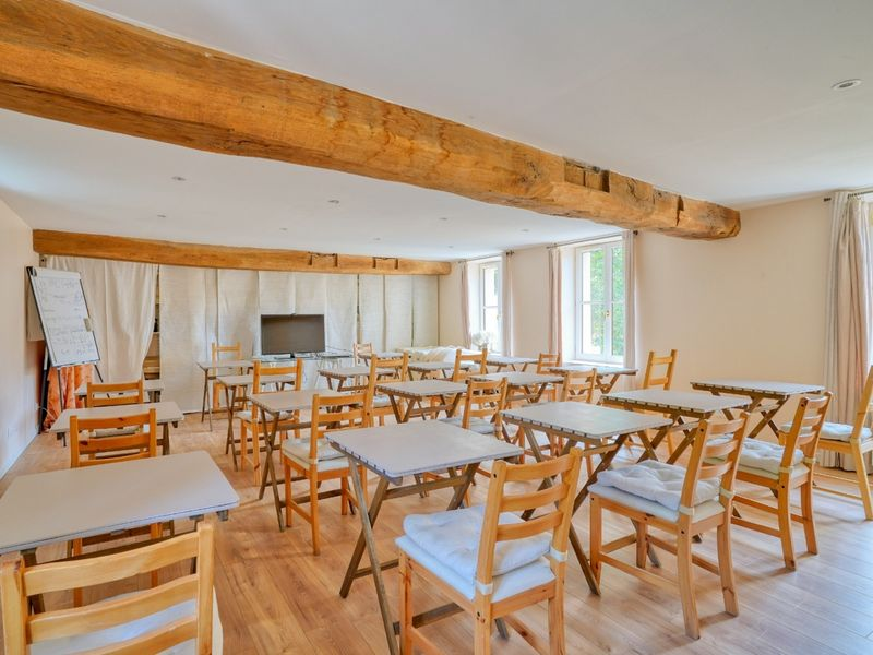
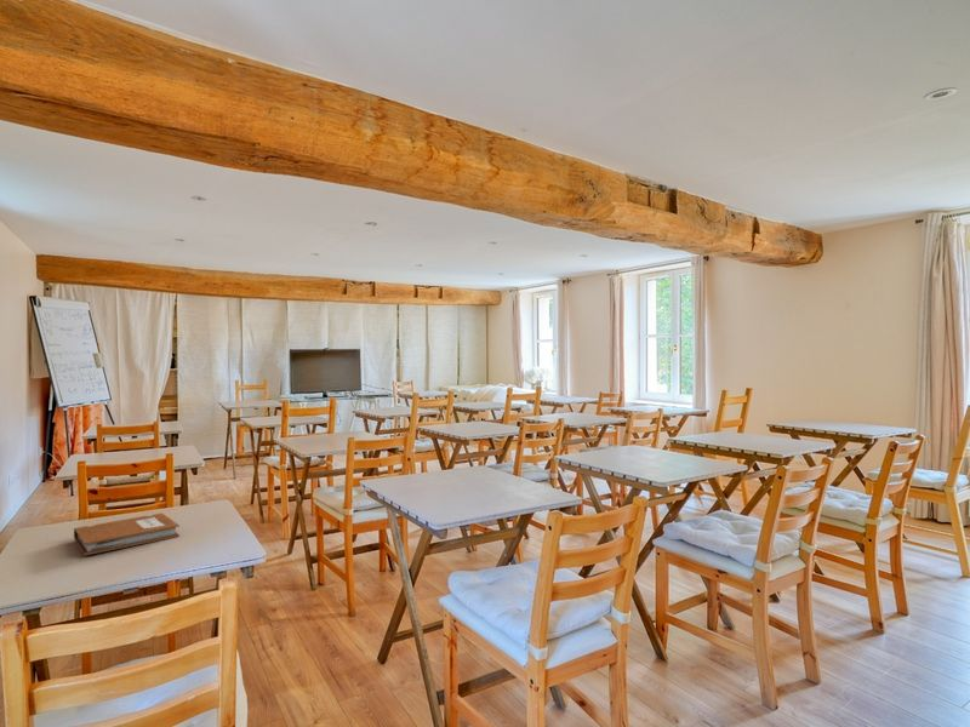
+ notebook [73,513,181,556]
